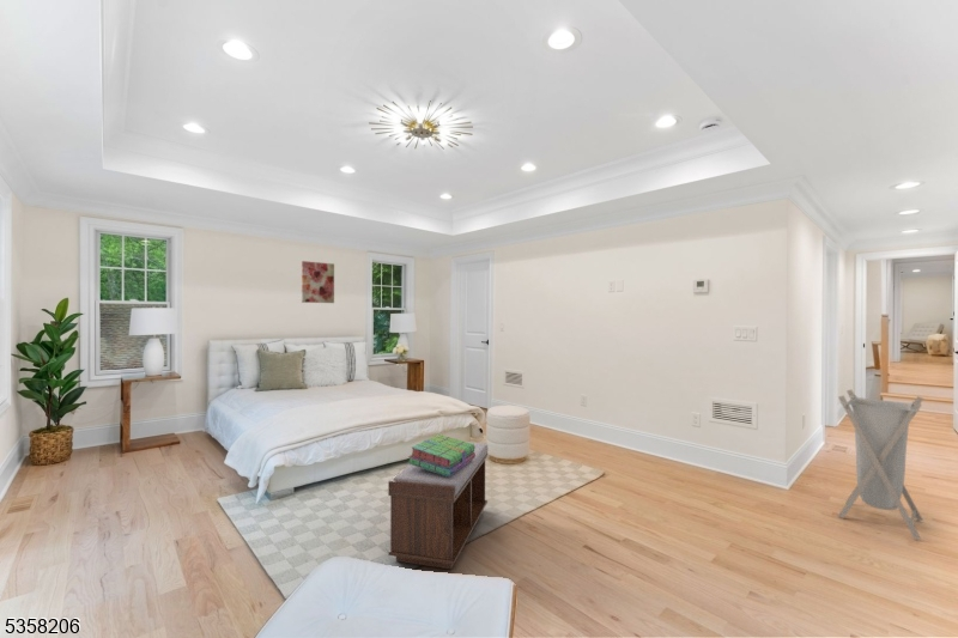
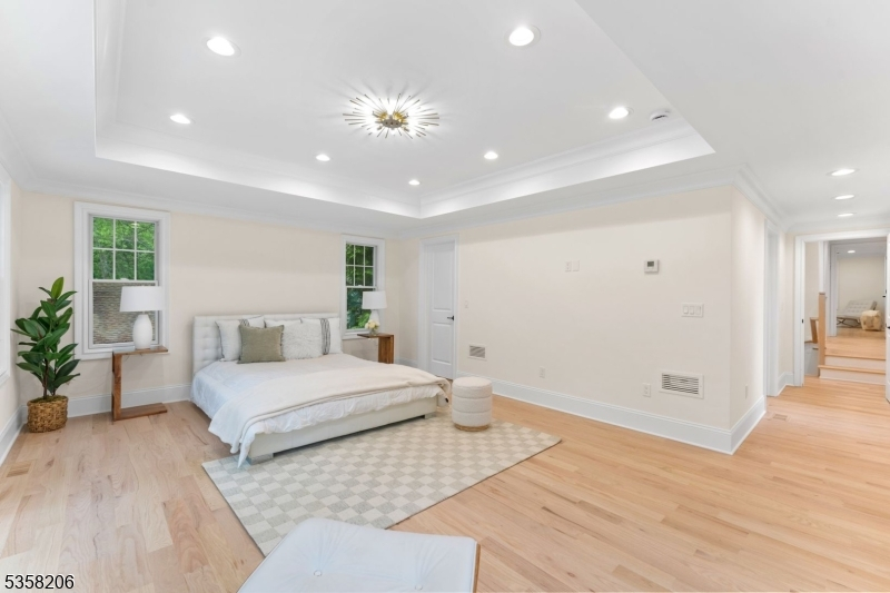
- bench [387,440,489,570]
- laundry hamper [837,389,924,541]
- wall art [301,260,335,304]
- stack of books [406,433,475,476]
